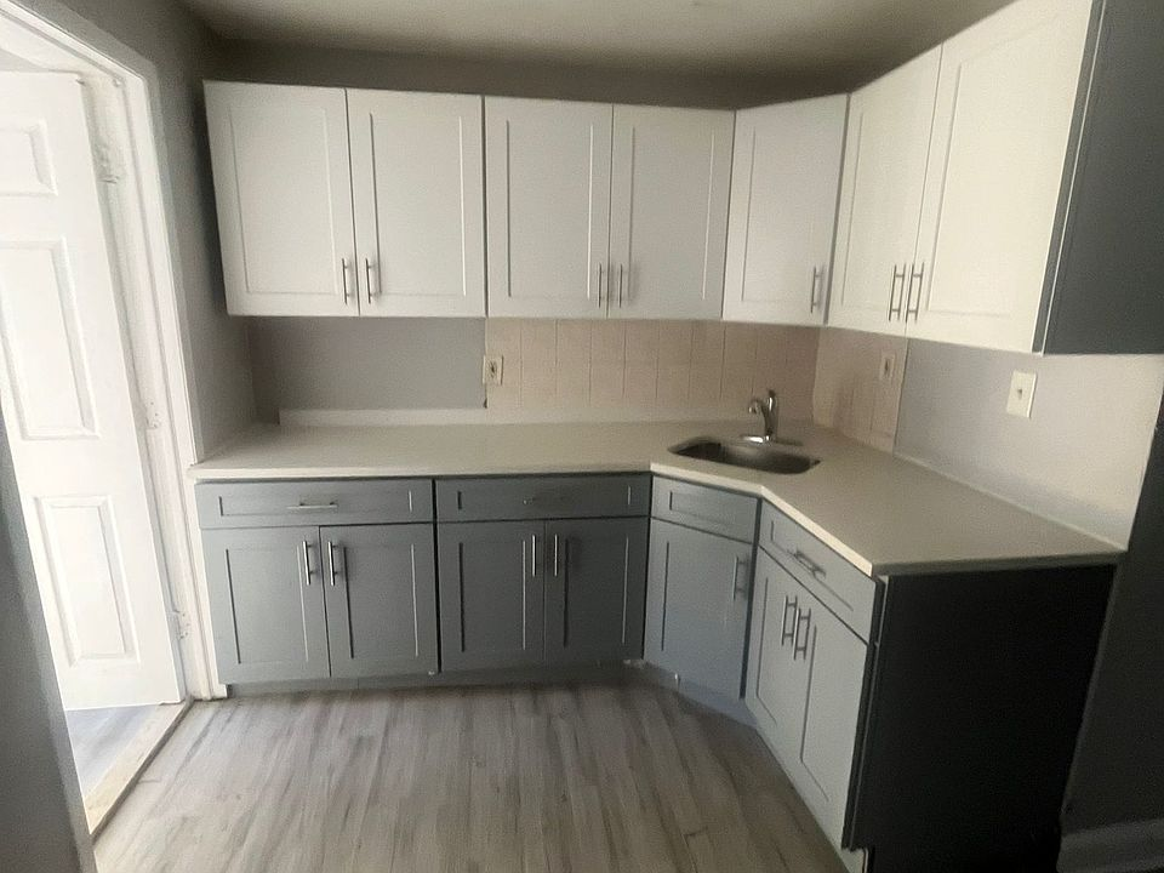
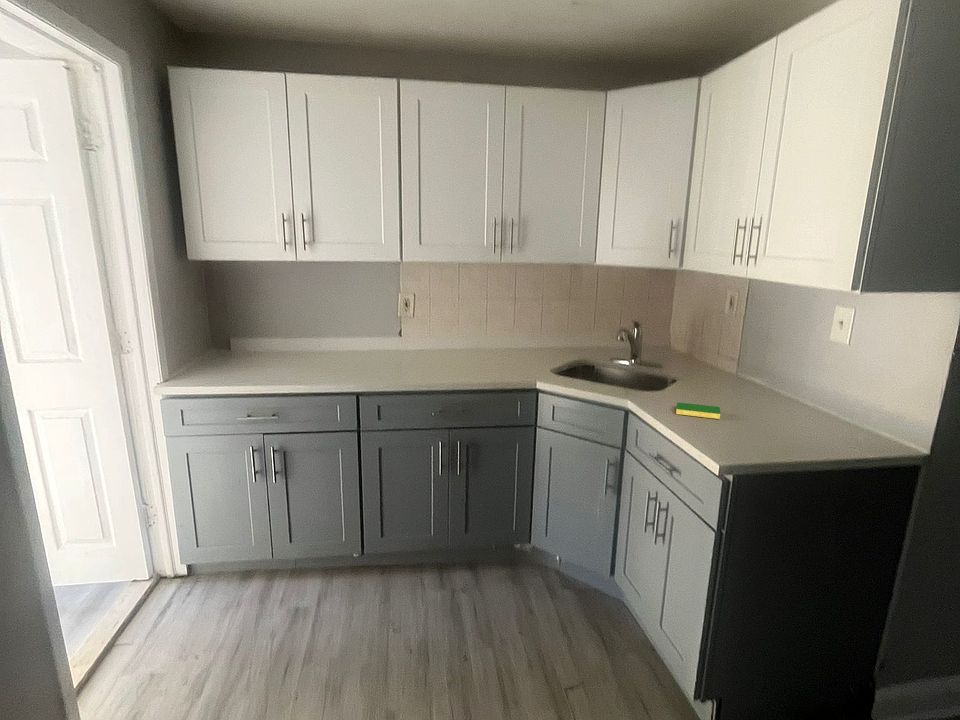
+ dish sponge [675,401,721,420]
